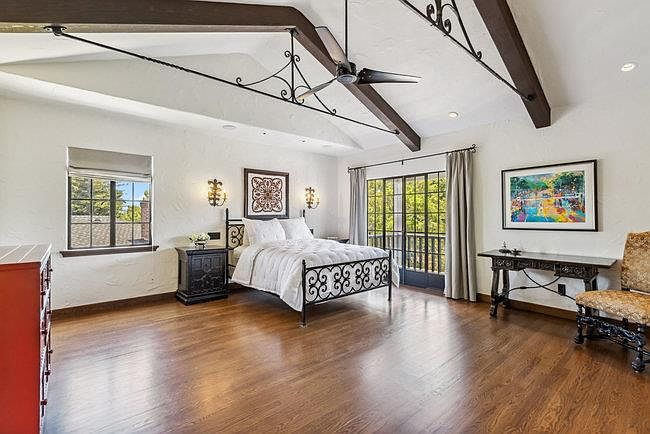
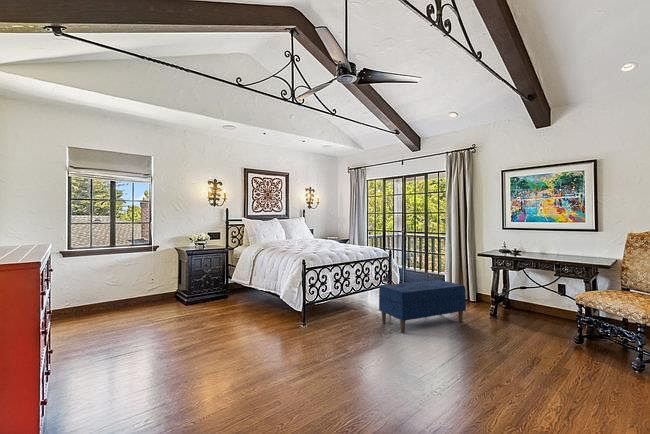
+ bench [378,279,467,334]
